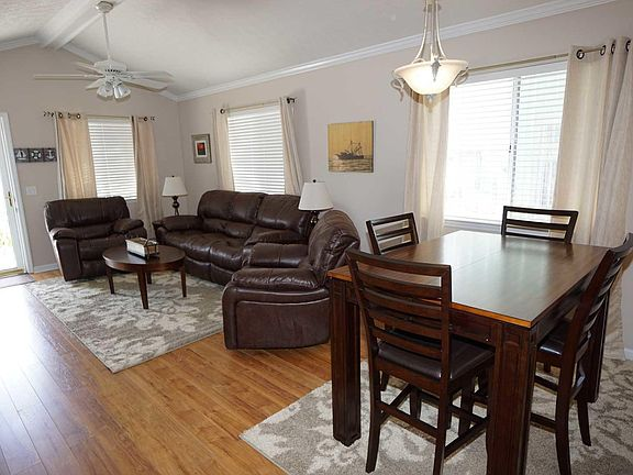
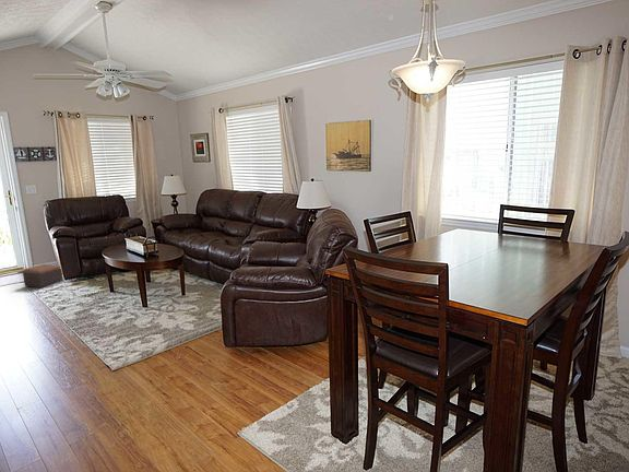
+ footstool [22,263,64,288]
